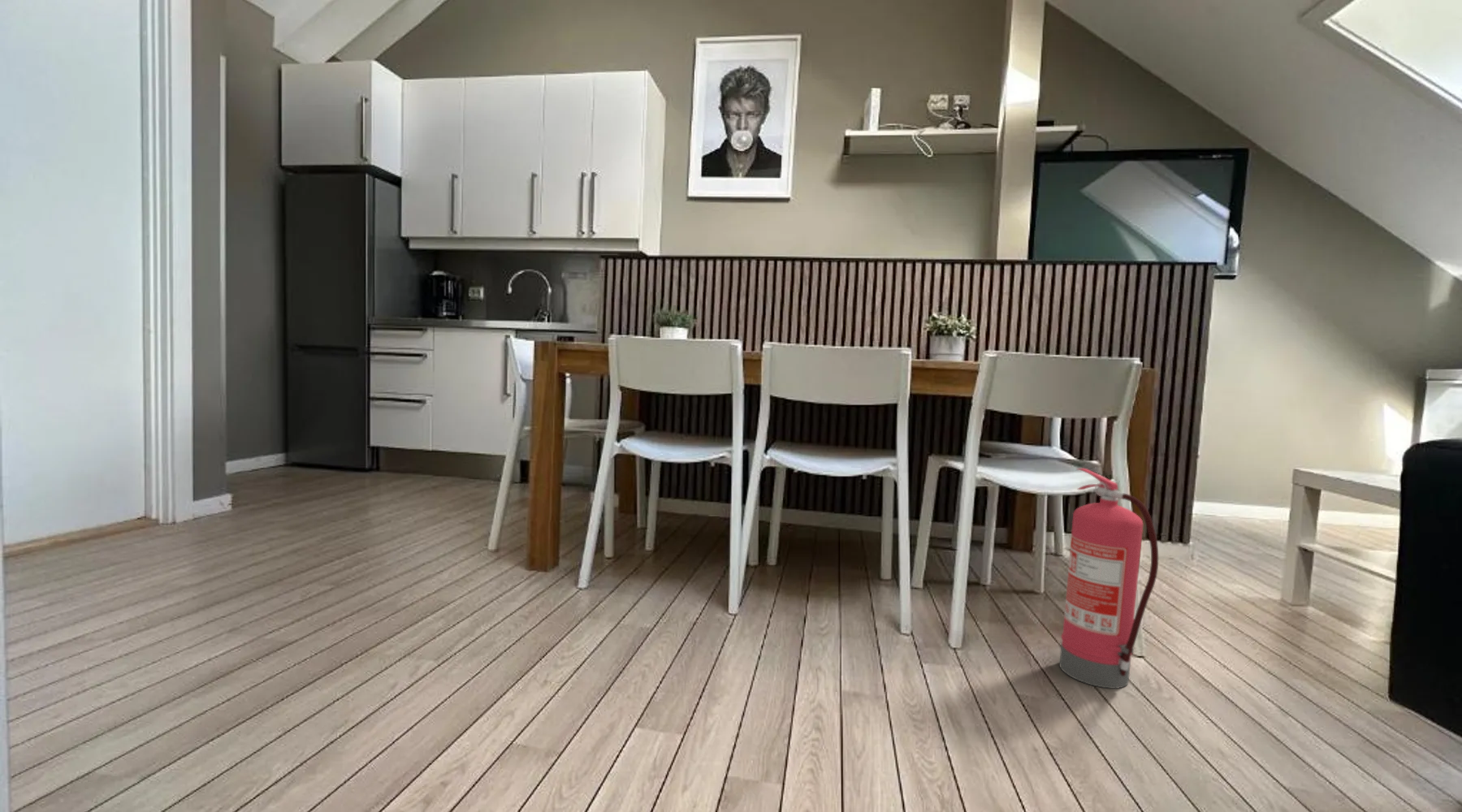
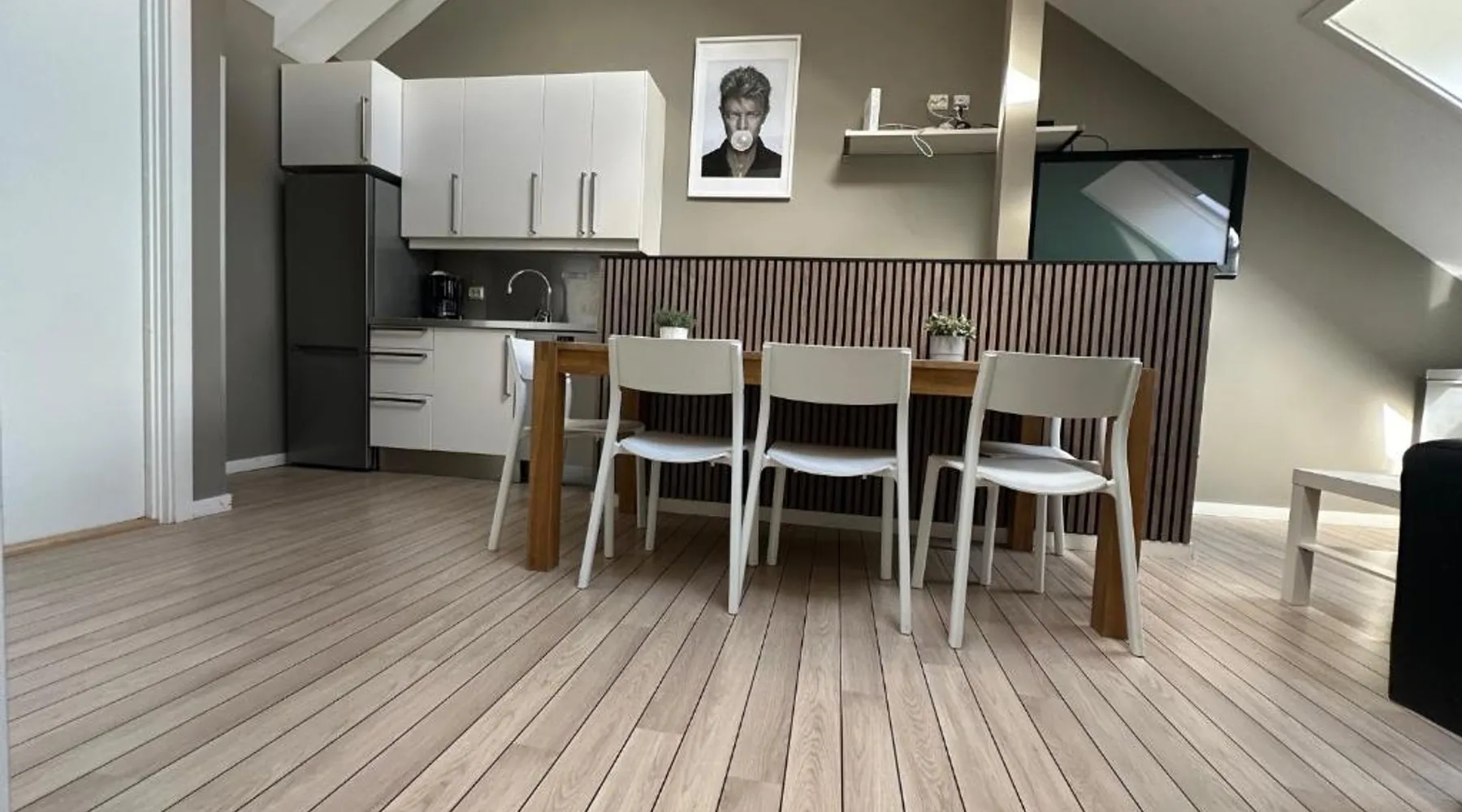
- fire extinguisher [1058,468,1159,689]
